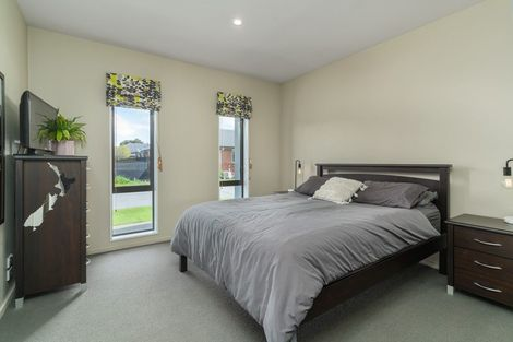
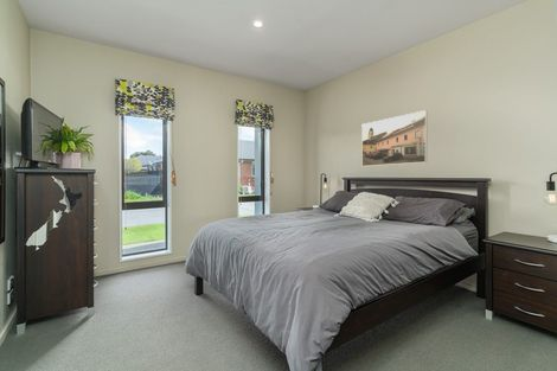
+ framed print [360,109,428,167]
